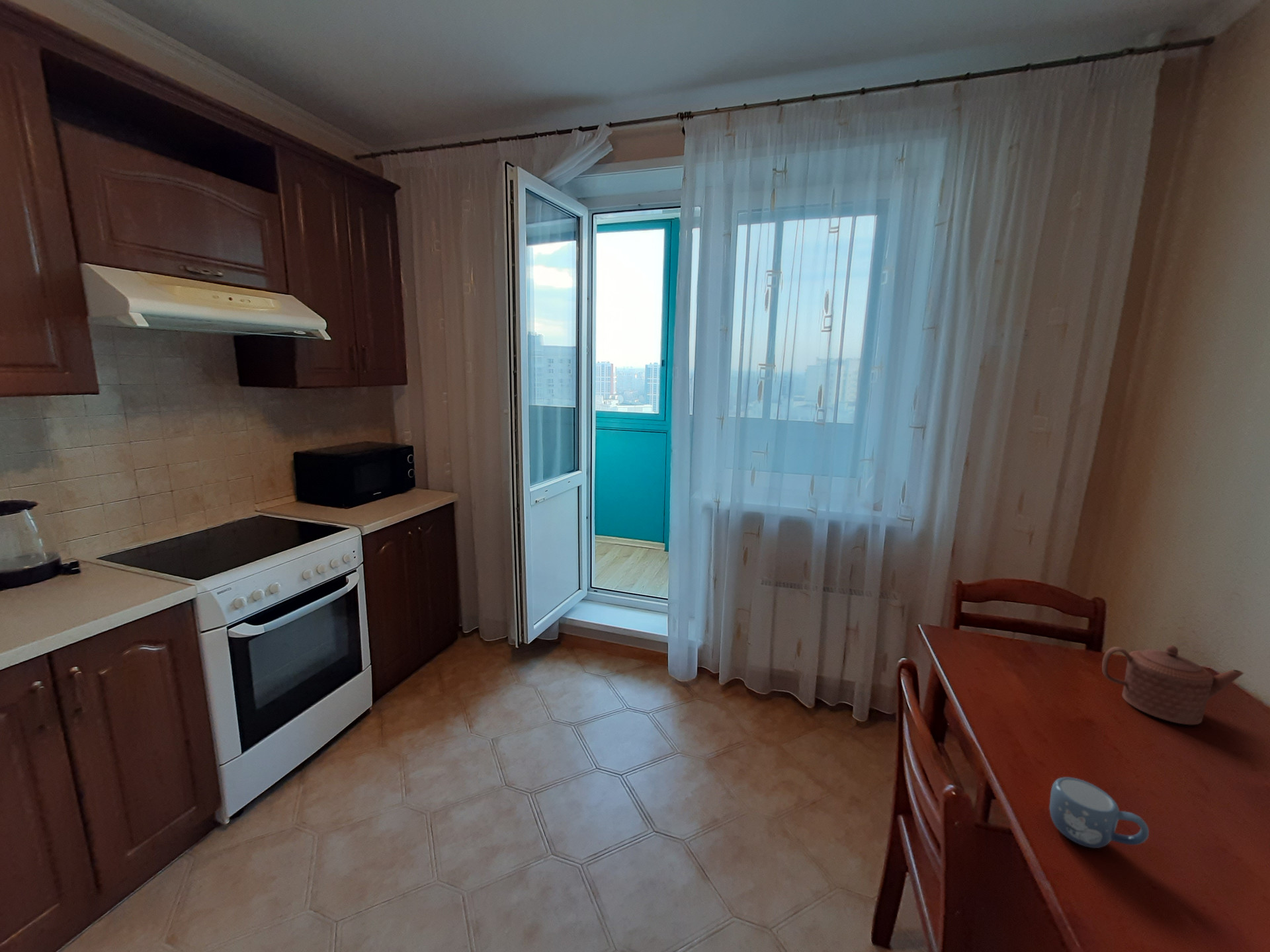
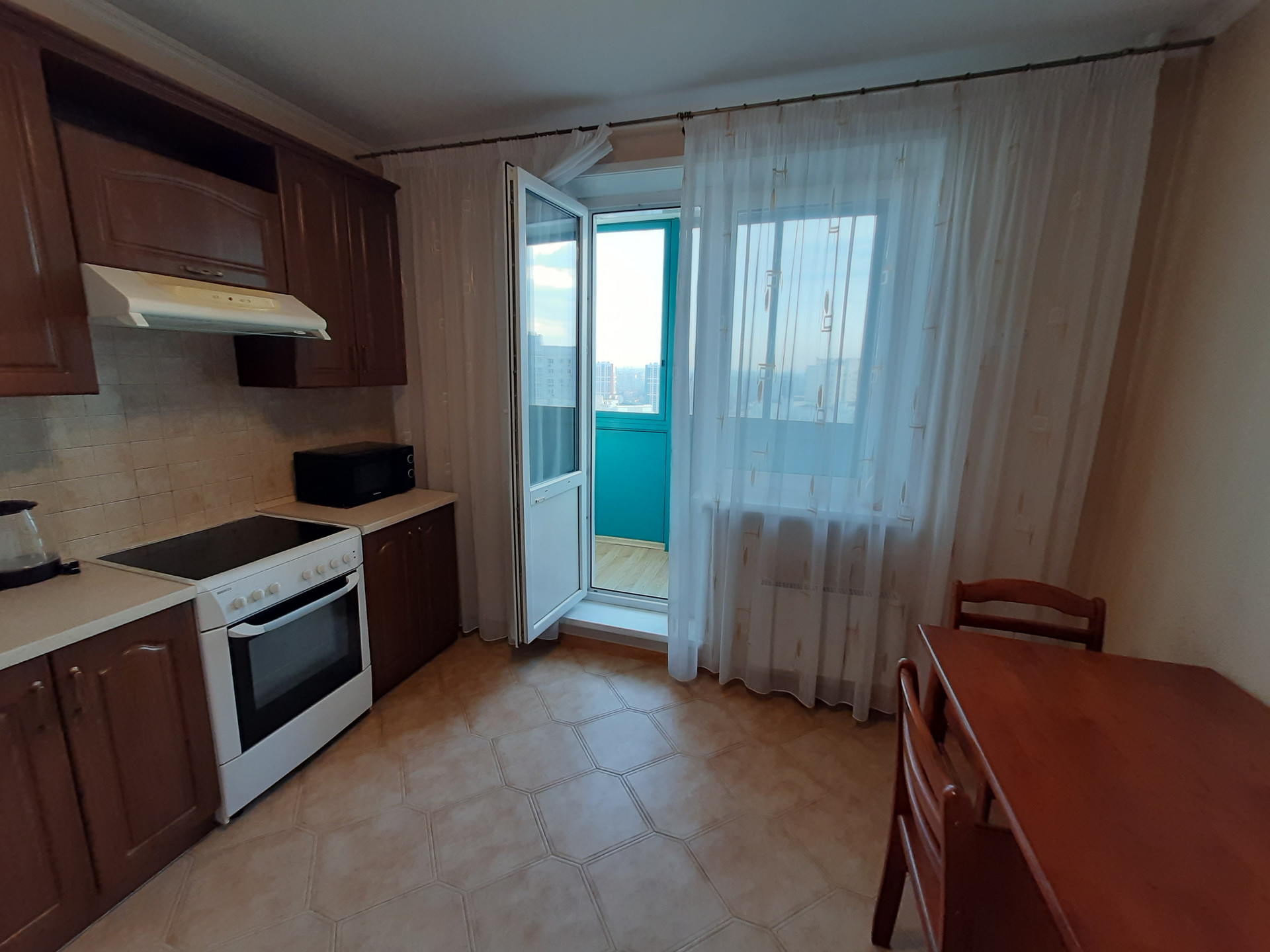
- mug [1048,777,1150,849]
- teapot [1101,645,1245,725]
